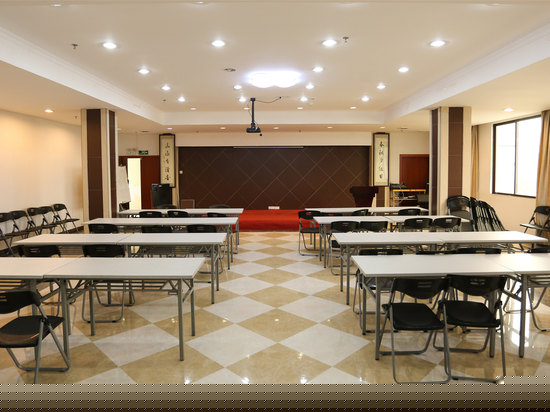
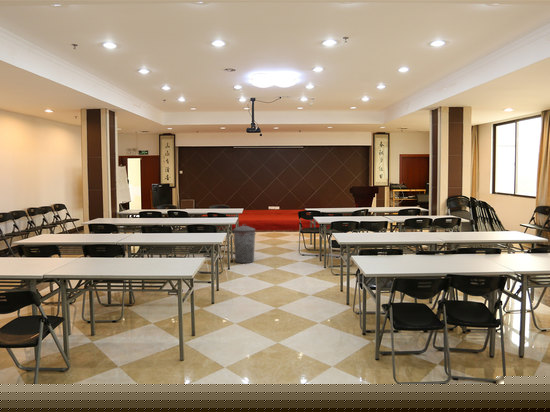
+ trash can [232,223,257,264]
